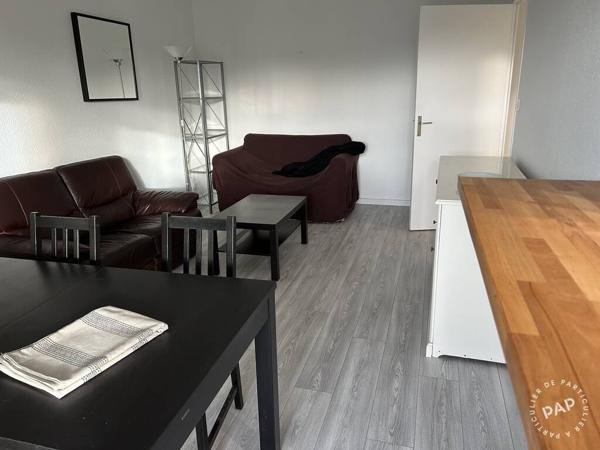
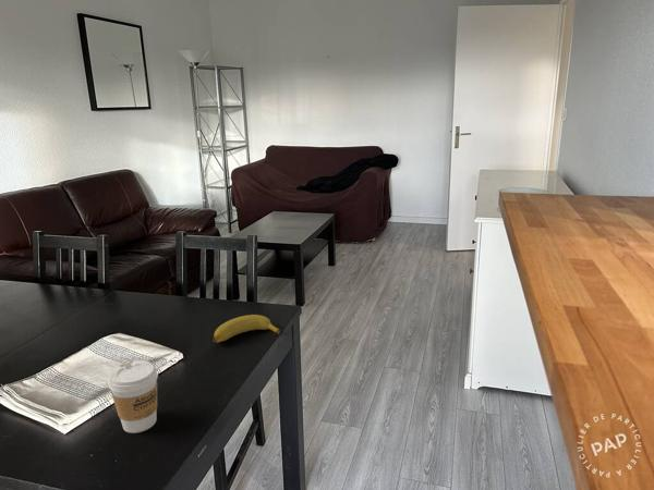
+ coffee cup [107,359,159,434]
+ banana [213,314,283,344]
